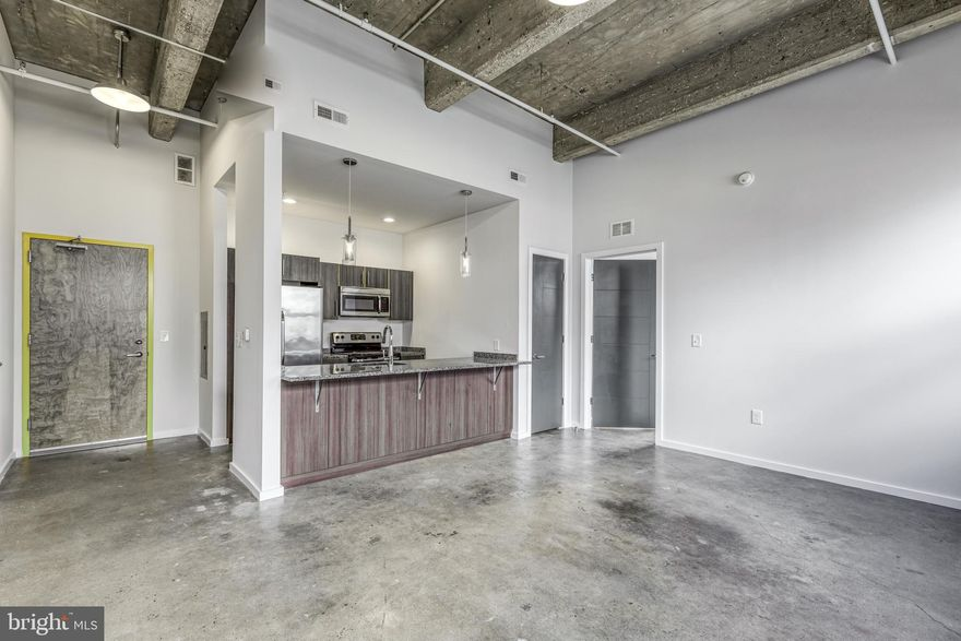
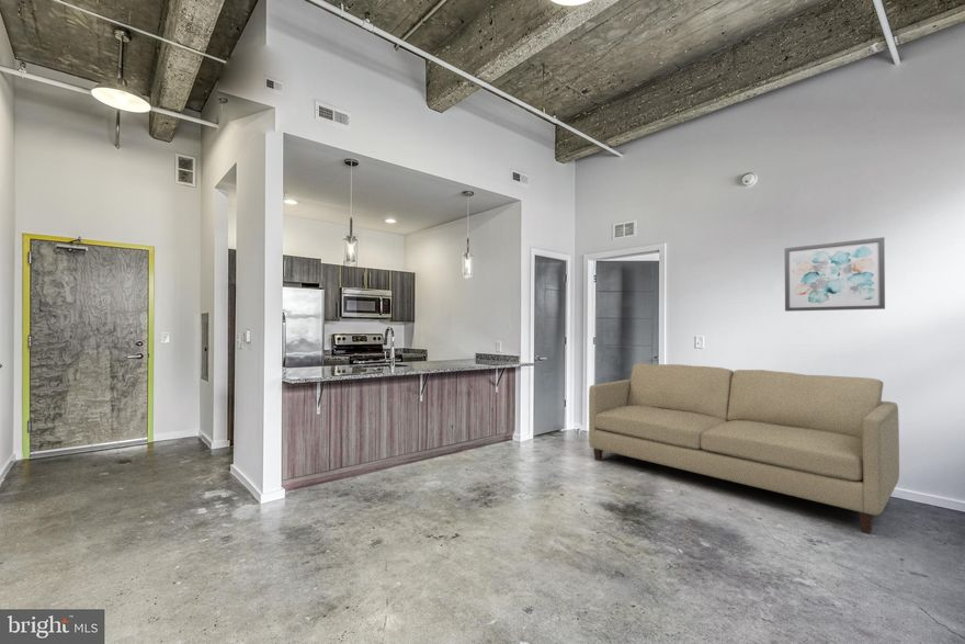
+ wall art [784,236,886,313]
+ sofa [588,362,900,534]
